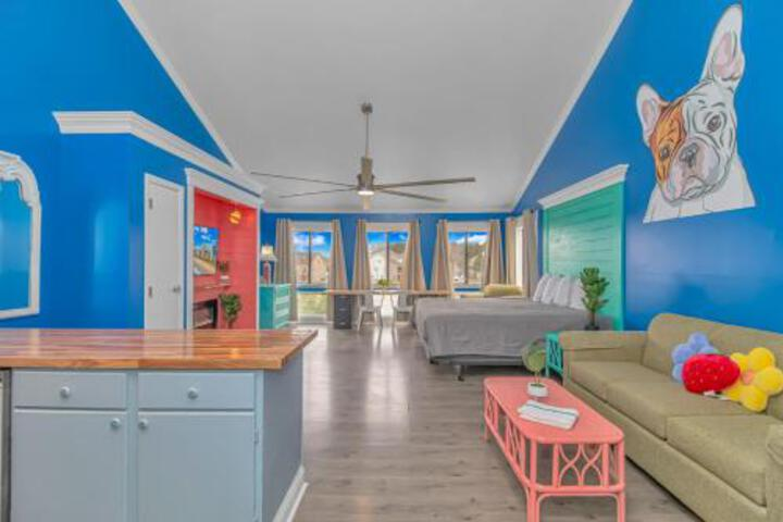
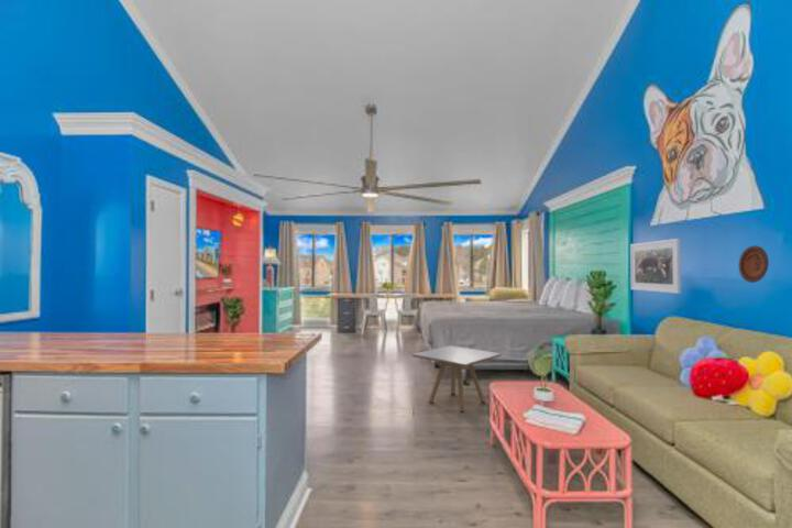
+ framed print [629,238,682,295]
+ decorative plate [738,244,770,284]
+ side table [411,344,503,413]
